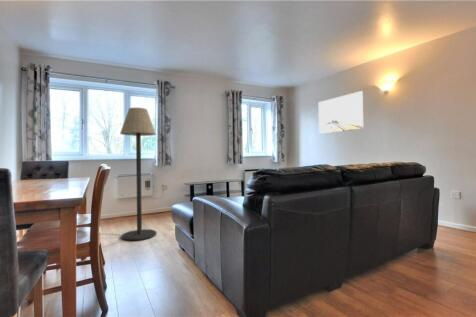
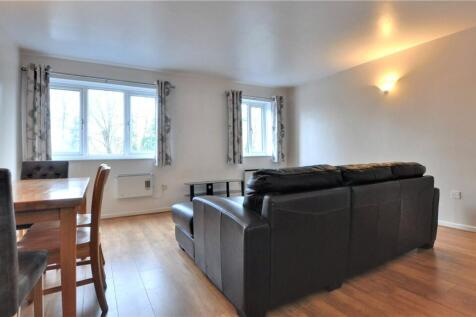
- wall art [318,90,364,135]
- floor lamp [119,107,157,241]
